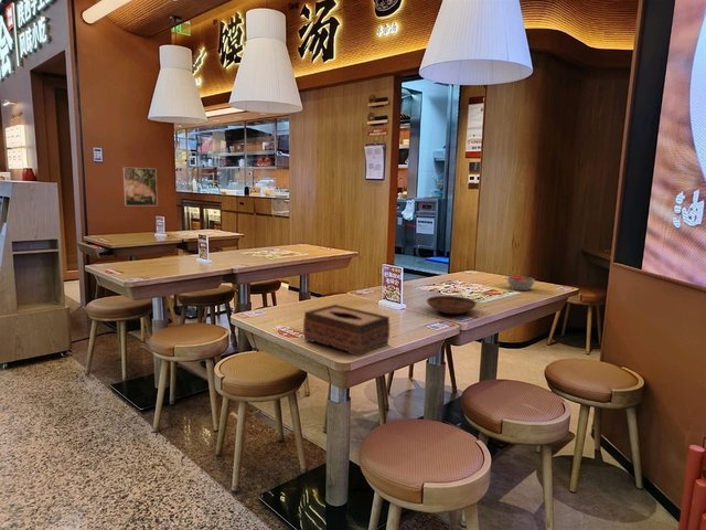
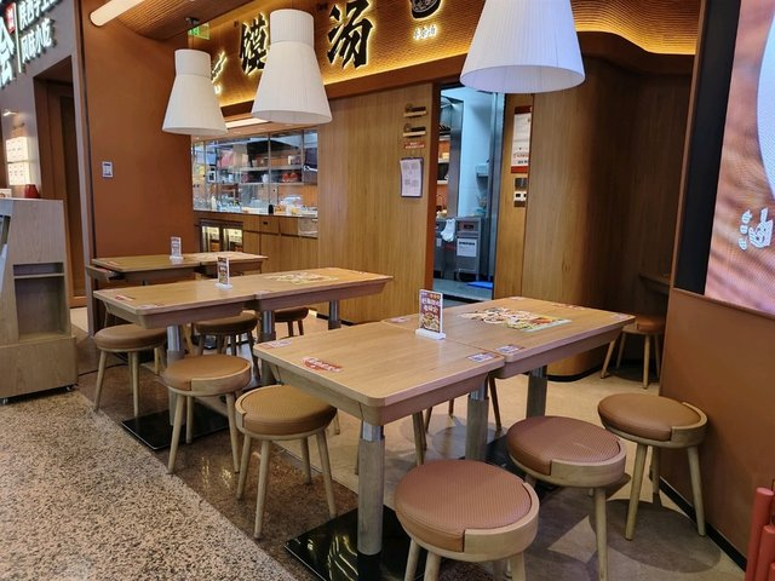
- bowl [426,295,478,315]
- tissue box [302,304,391,358]
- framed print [122,167,159,206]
- soup bowl [504,267,536,292]
